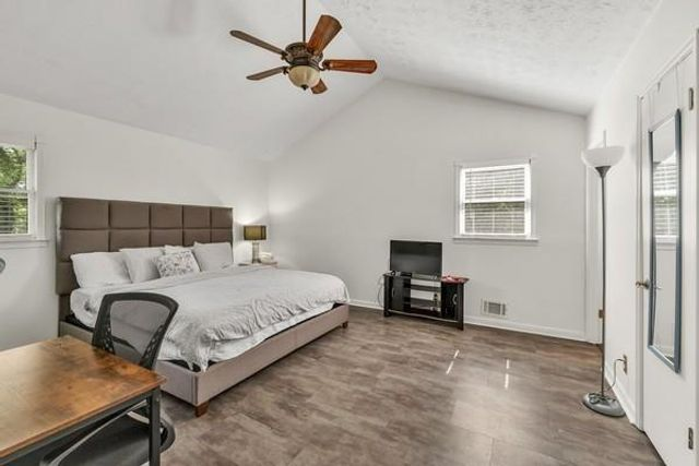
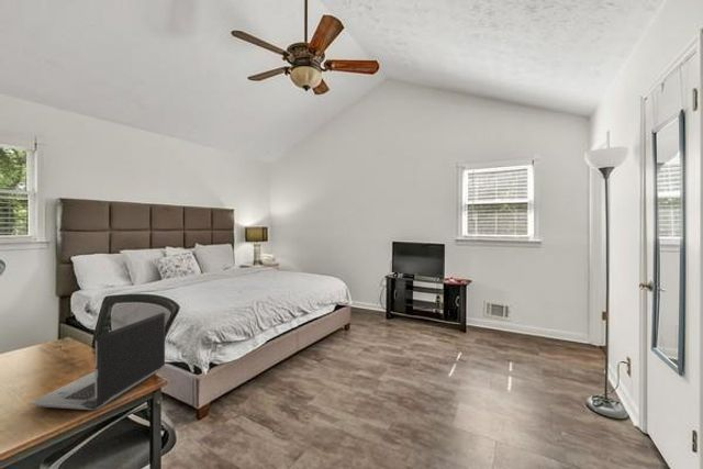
+ laptop computer [30,312,166,411]
